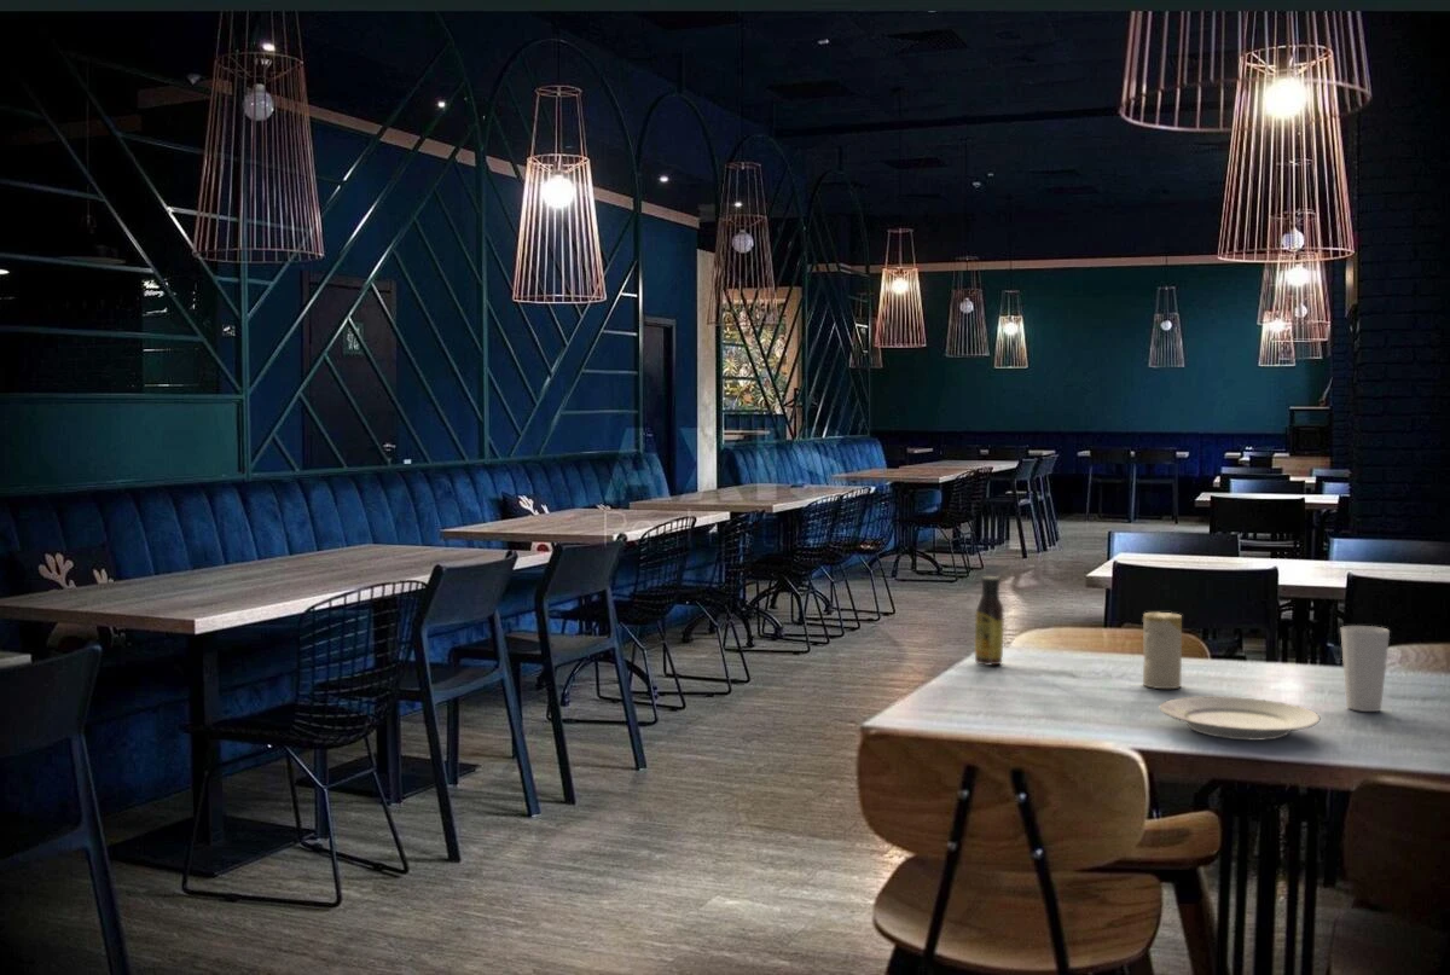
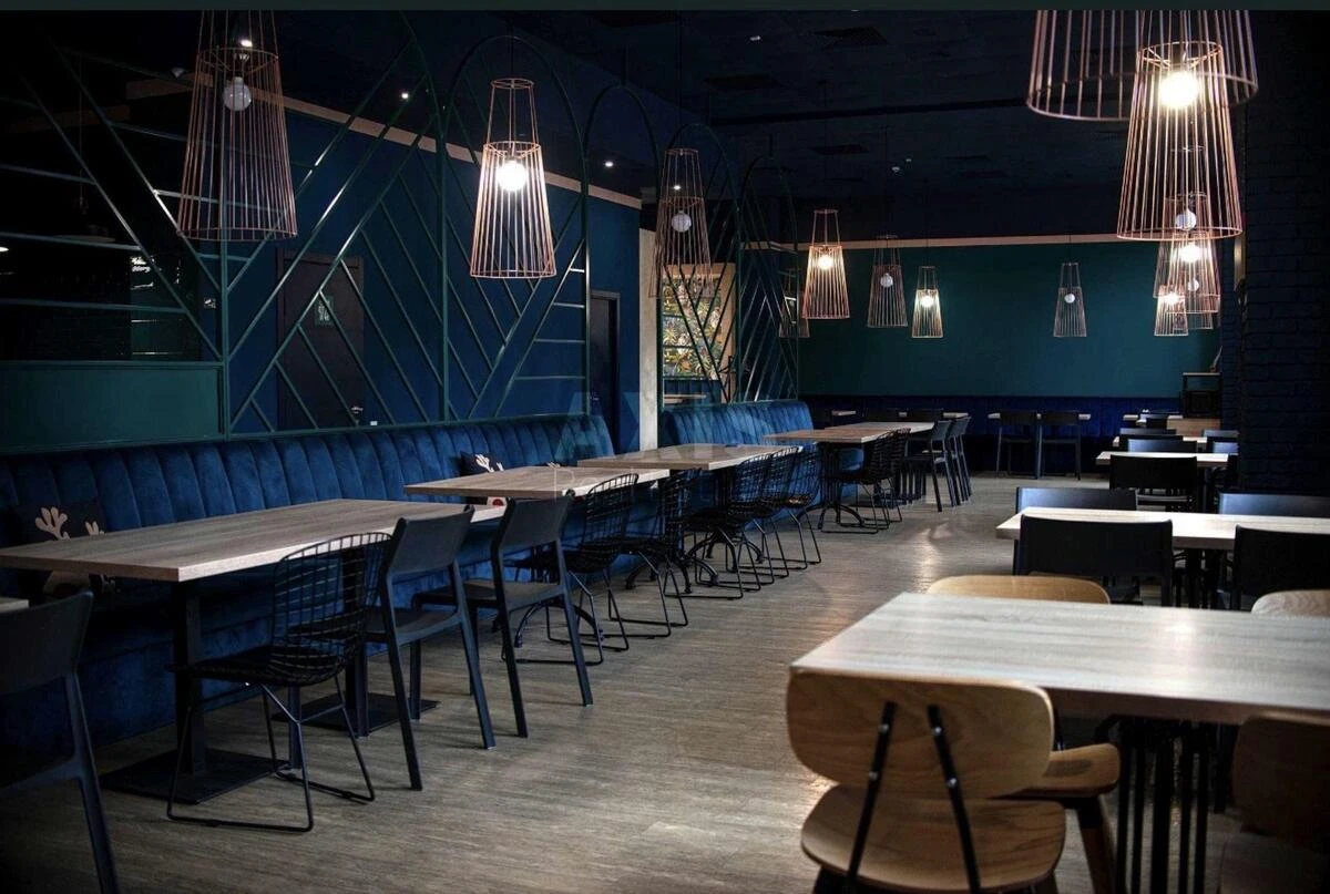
- candle [1142,611,1183,690]
- plate [1158,695,1321,742]
- cup [1340,625,1391,713]
- sauce bottle [974,575,1005,667]
